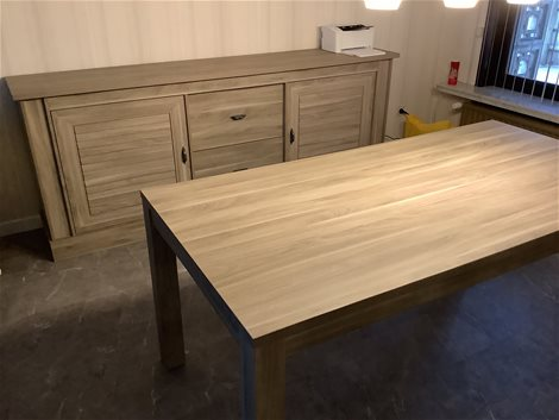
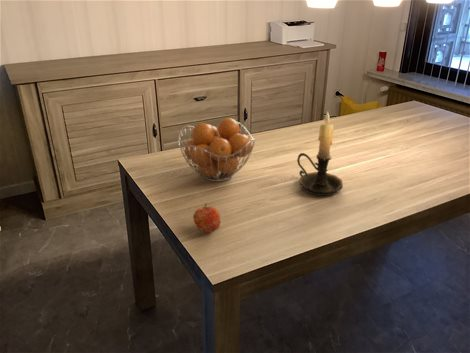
+ candle holder [296,111,344,197]
+ fruit basket [177,117,256,183]
+ apple [192,203,221,234]
